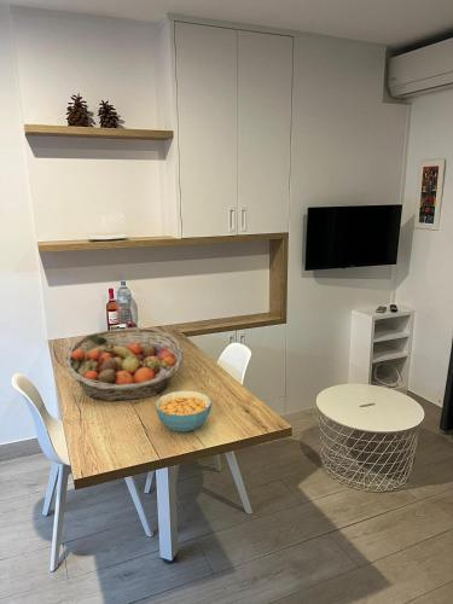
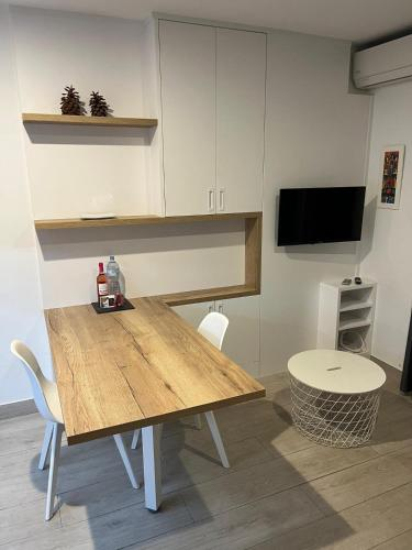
- fruit basket [64,326,185,402]
- cereal bowl [153,389,213,432]
